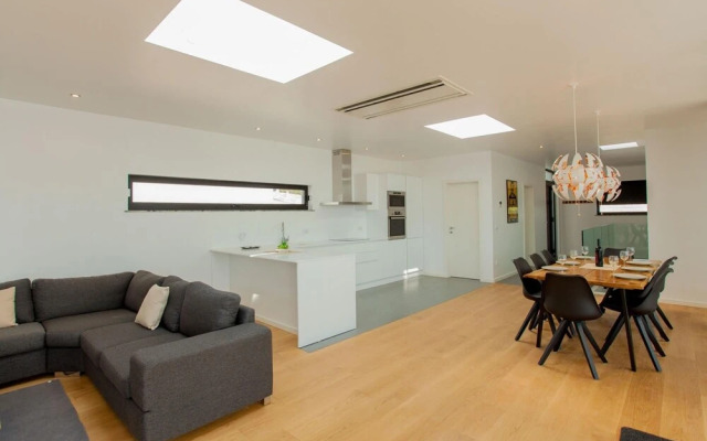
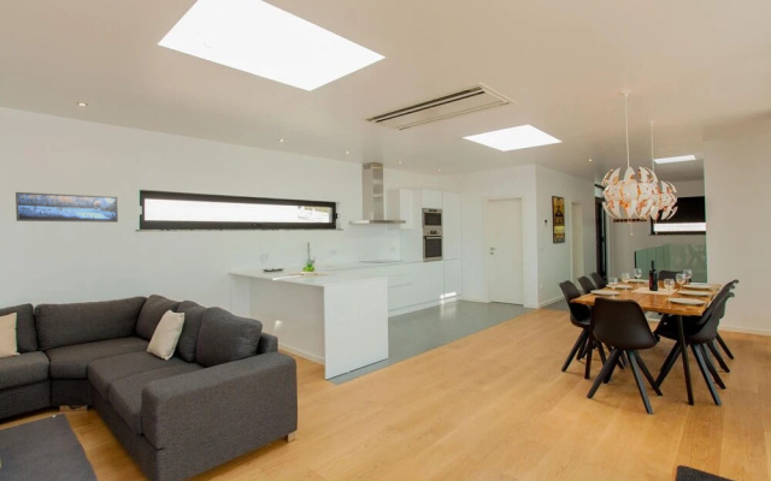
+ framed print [14,191,119,224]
